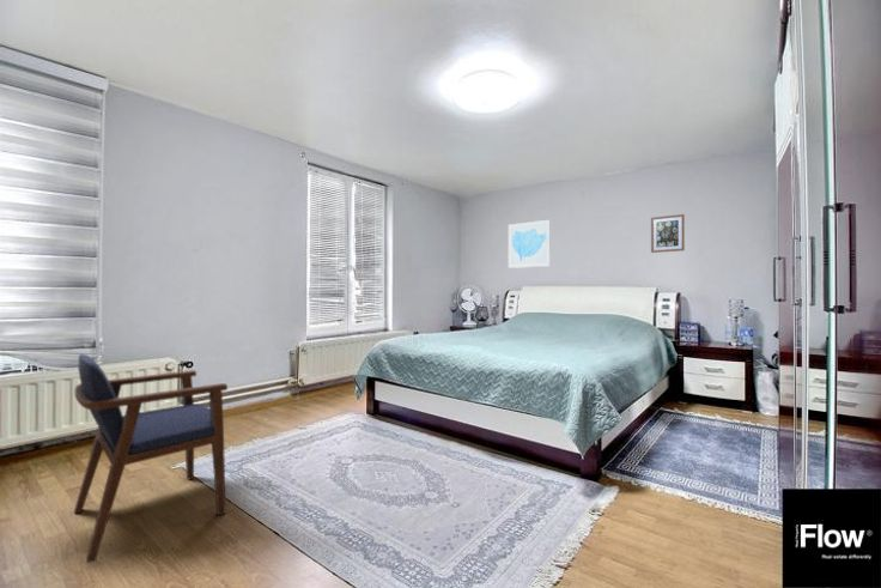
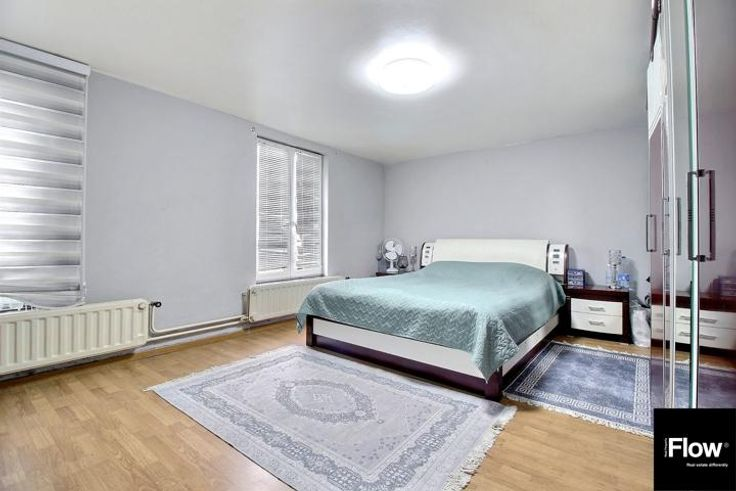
- wall art [650,213,686,254]
- armchair [73,353,229,564]
- wall art [508,219,552,269]
